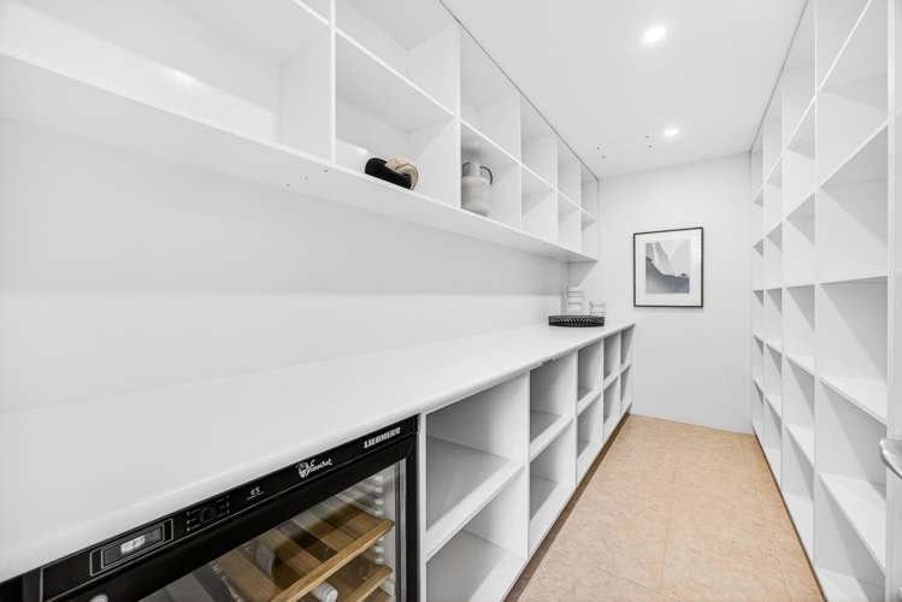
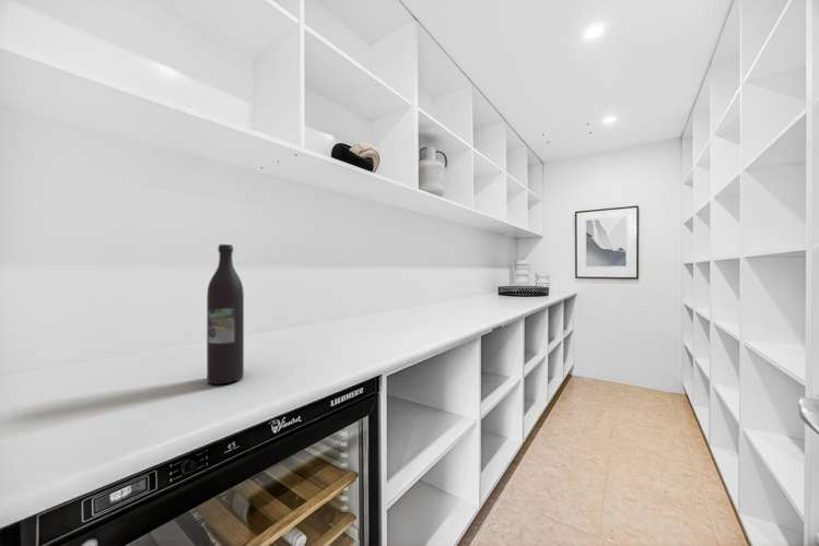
+ wine bottle [206,244,245,385]
